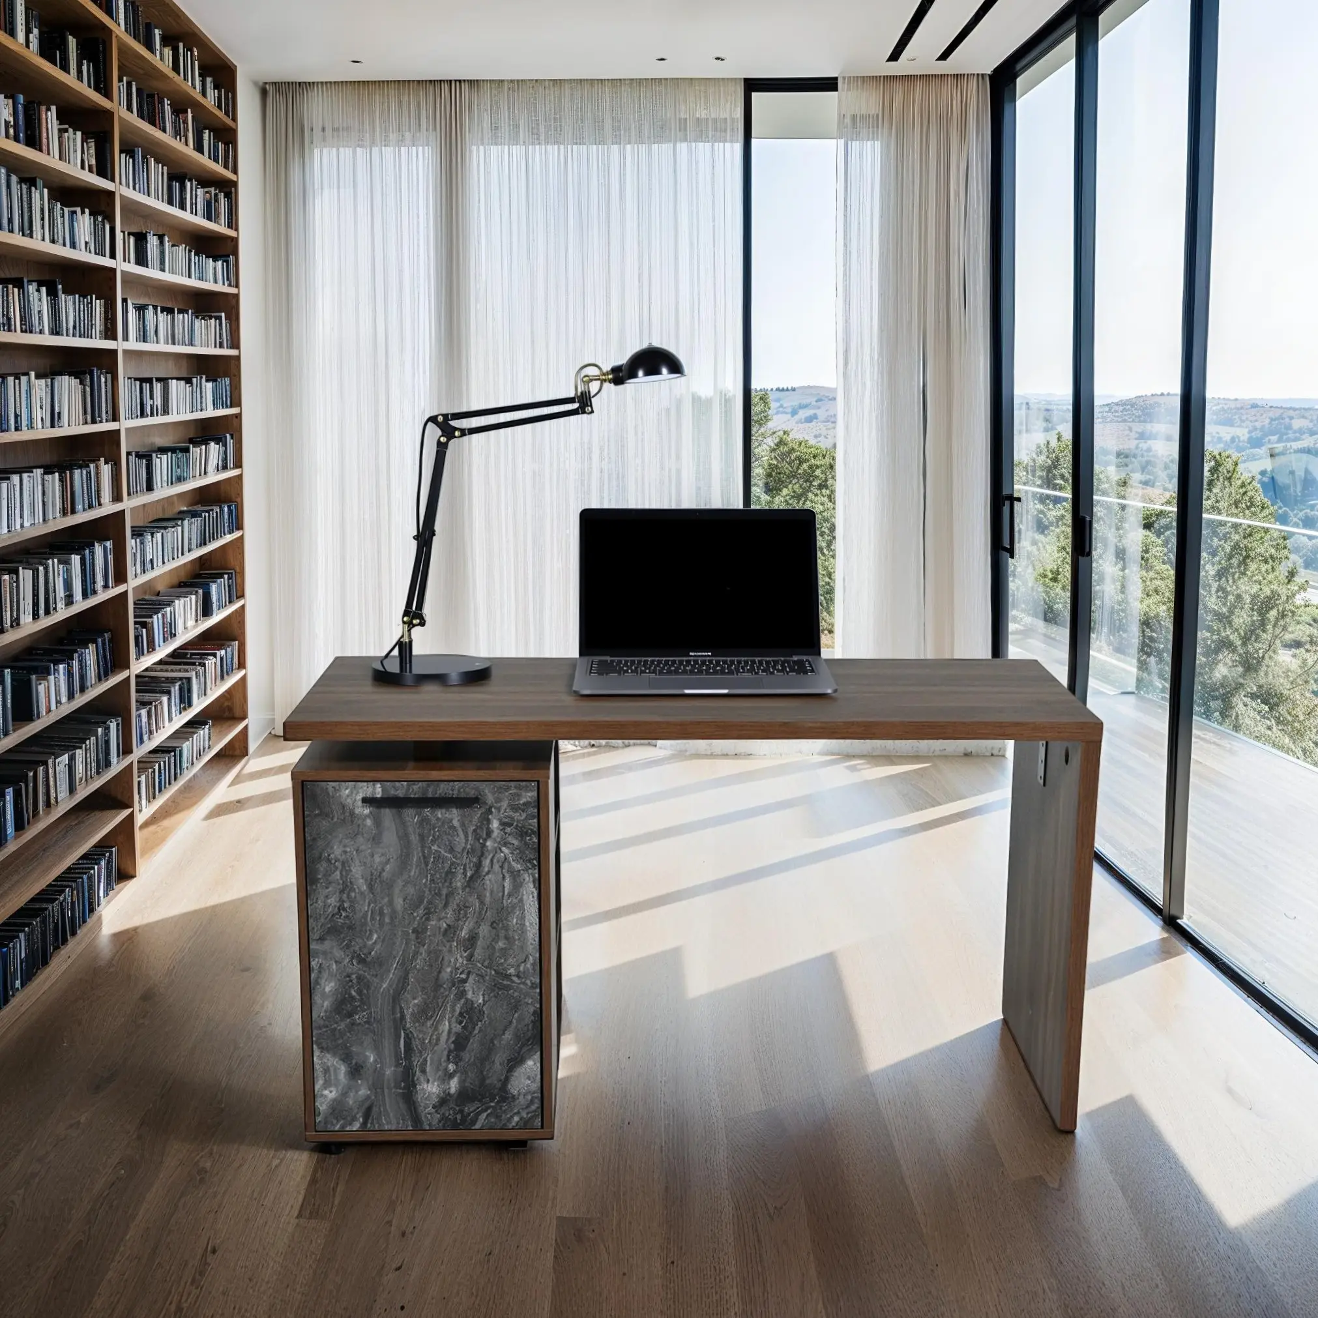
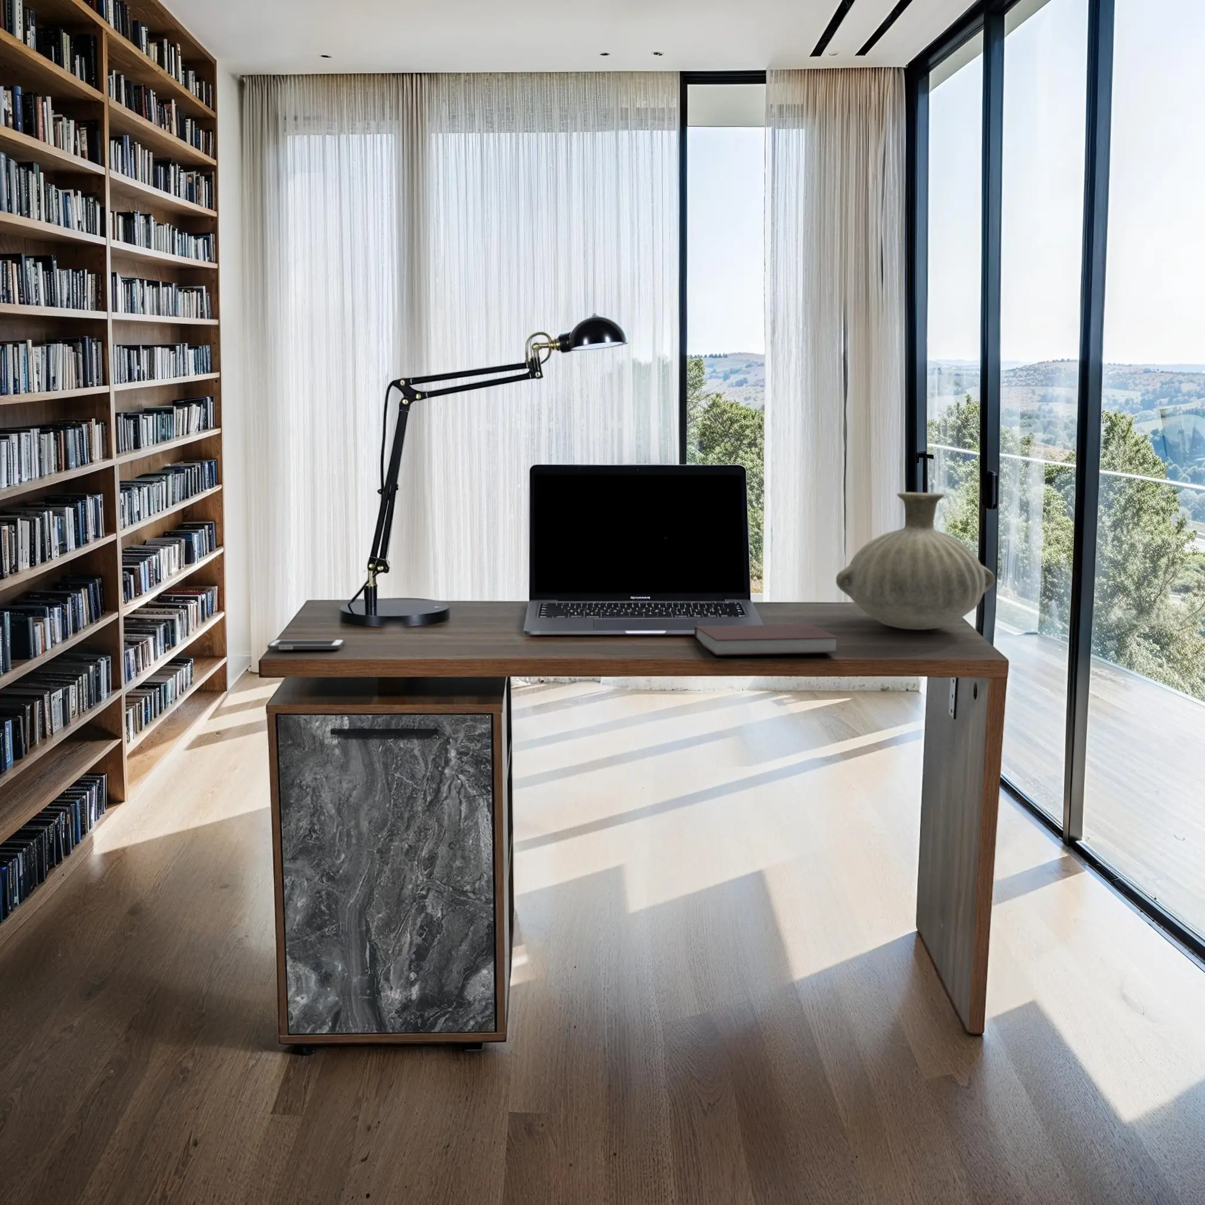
+ notebook [694,623,840,657]
+ vase [835,492,995,630]
+ cell phone [267,639,345,650]
